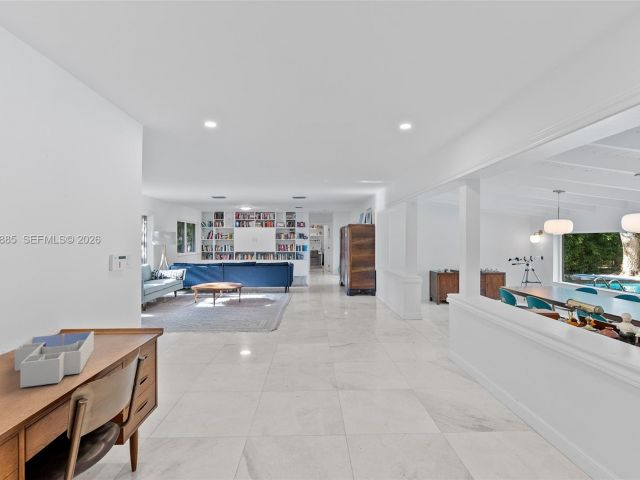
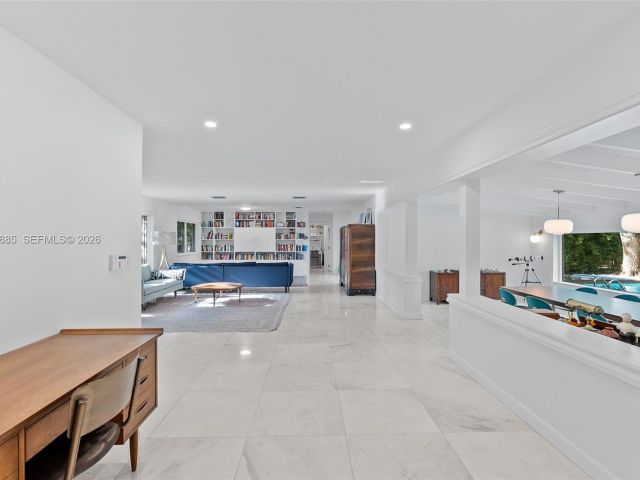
- desk organizer [14,330,95,389]
